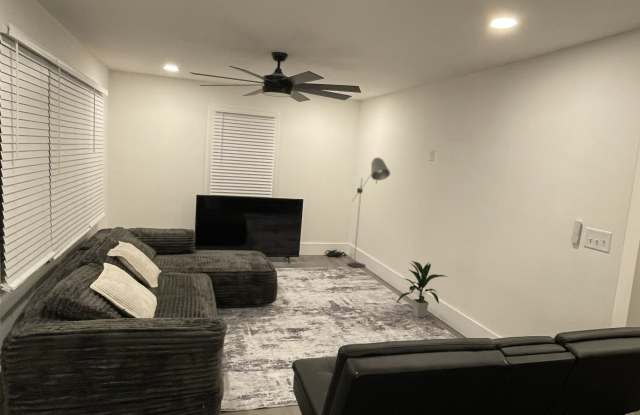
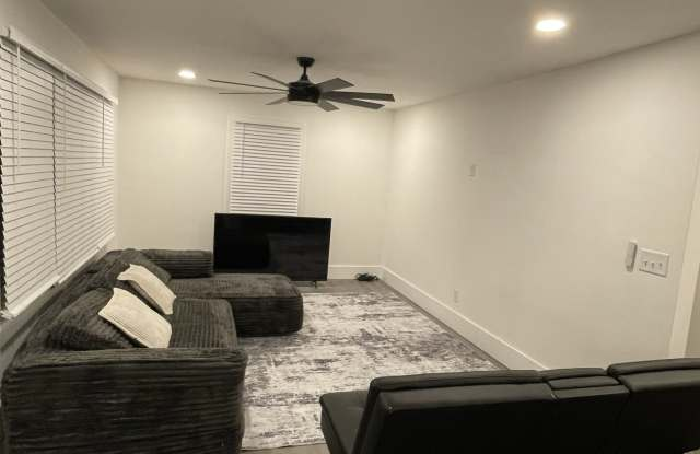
- indoor plant [396,260,449,318]
- floor lamp [347,157,391,269]
